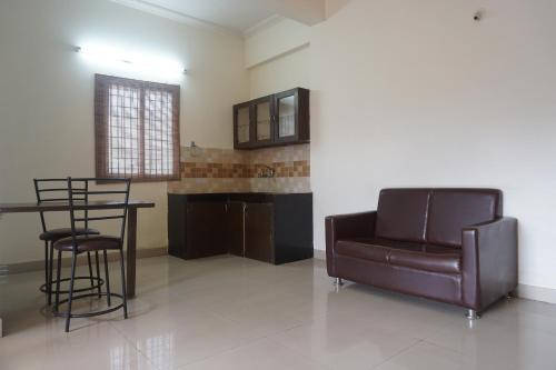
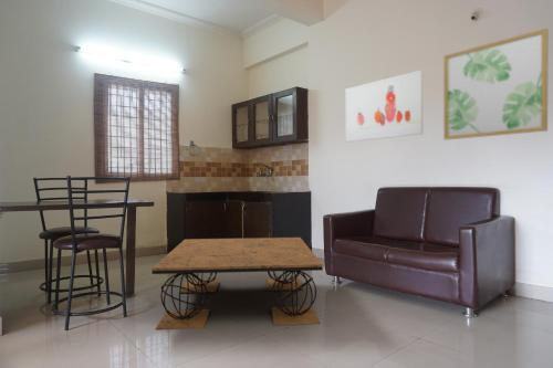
+ wall art [344,69,425,144]
+ coffee table [150,236,324,330]
+ wall art [442,28,549,140]
